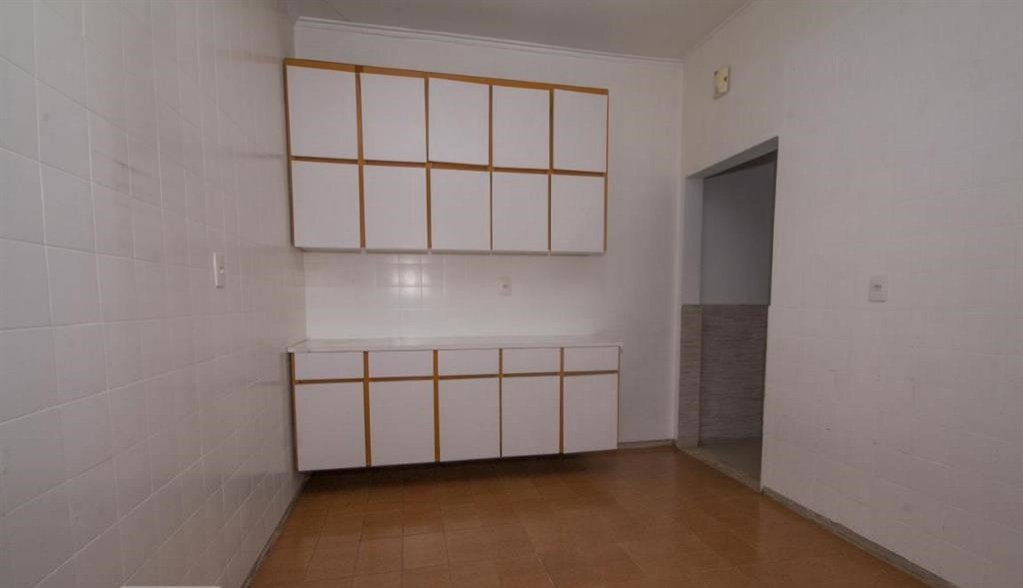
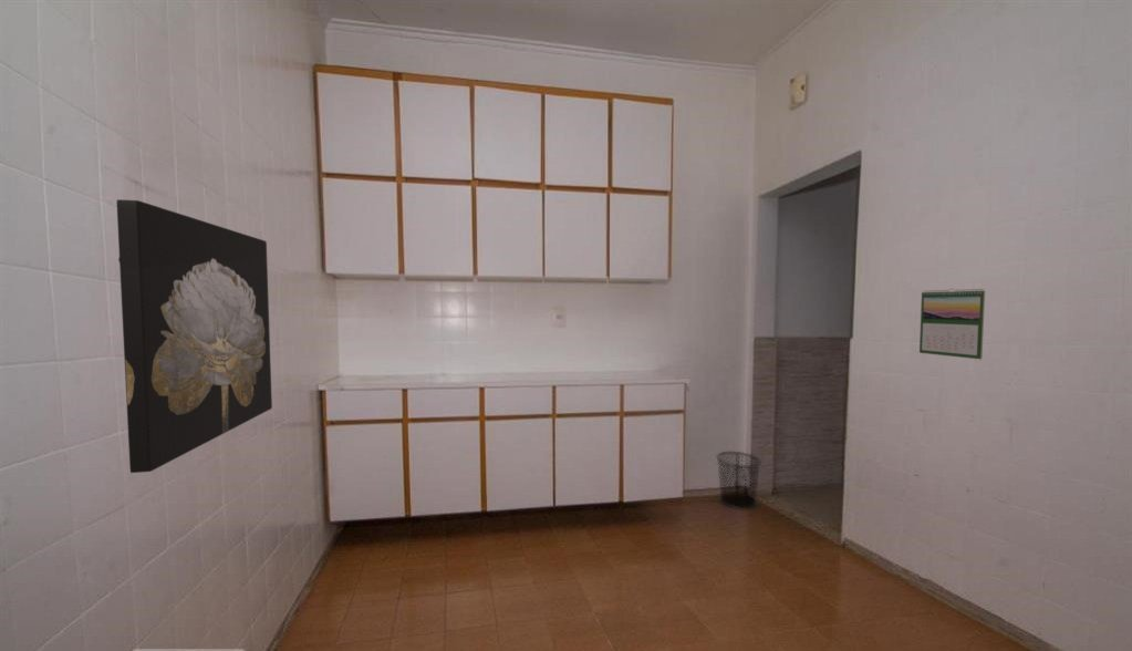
+ waste bin [716,451,762,510]
+ wall art [116,198,273,474]
+ calendar [918,288,986,360]
